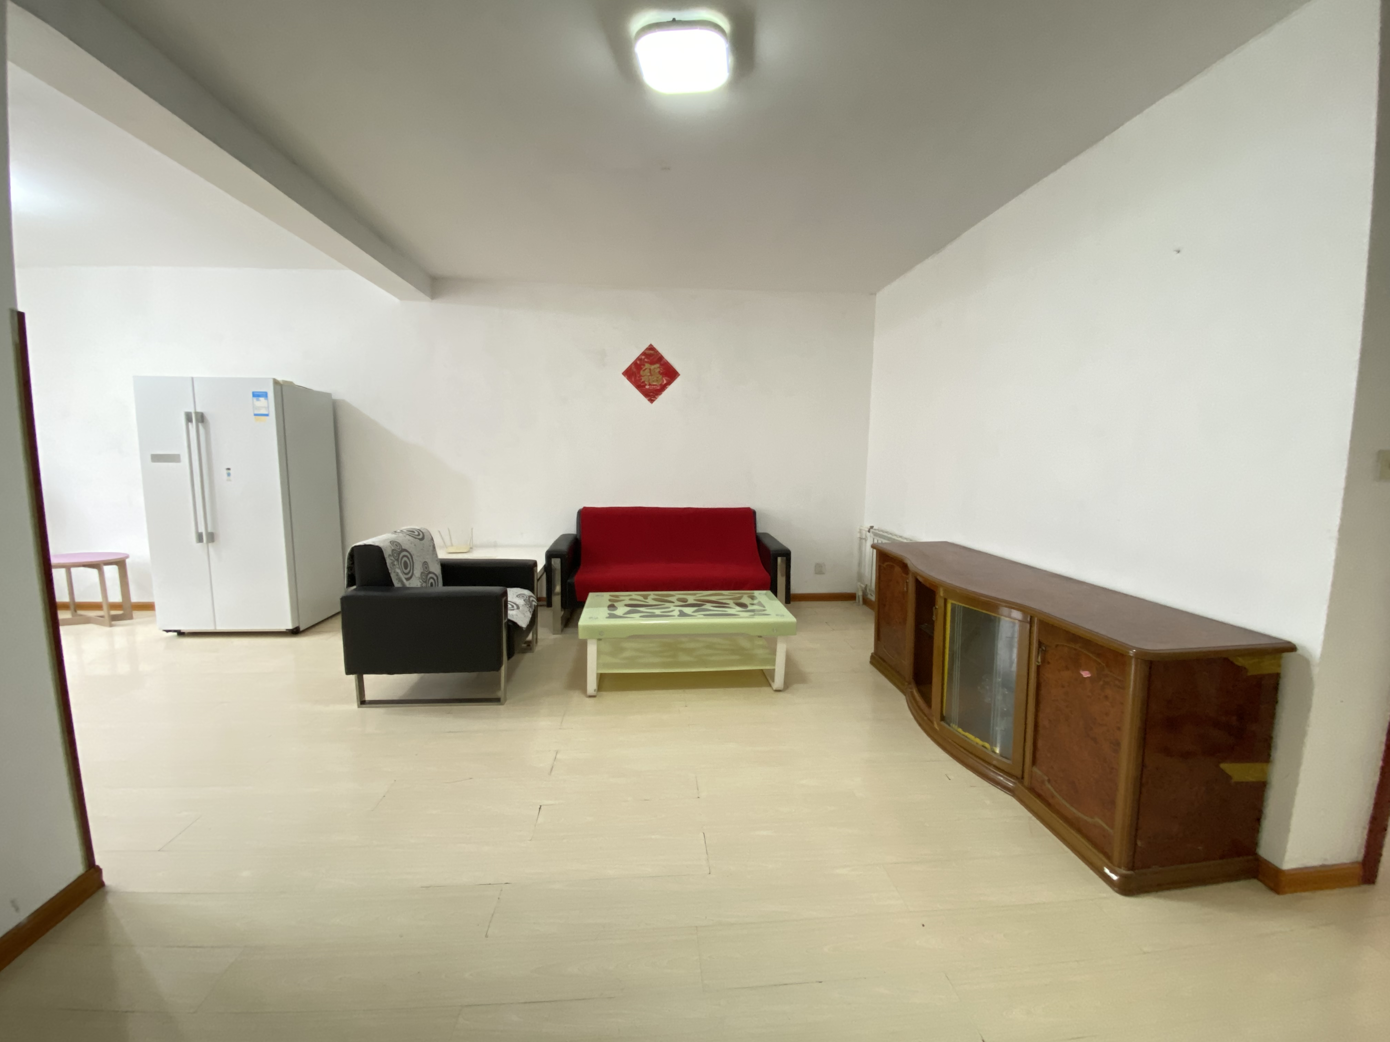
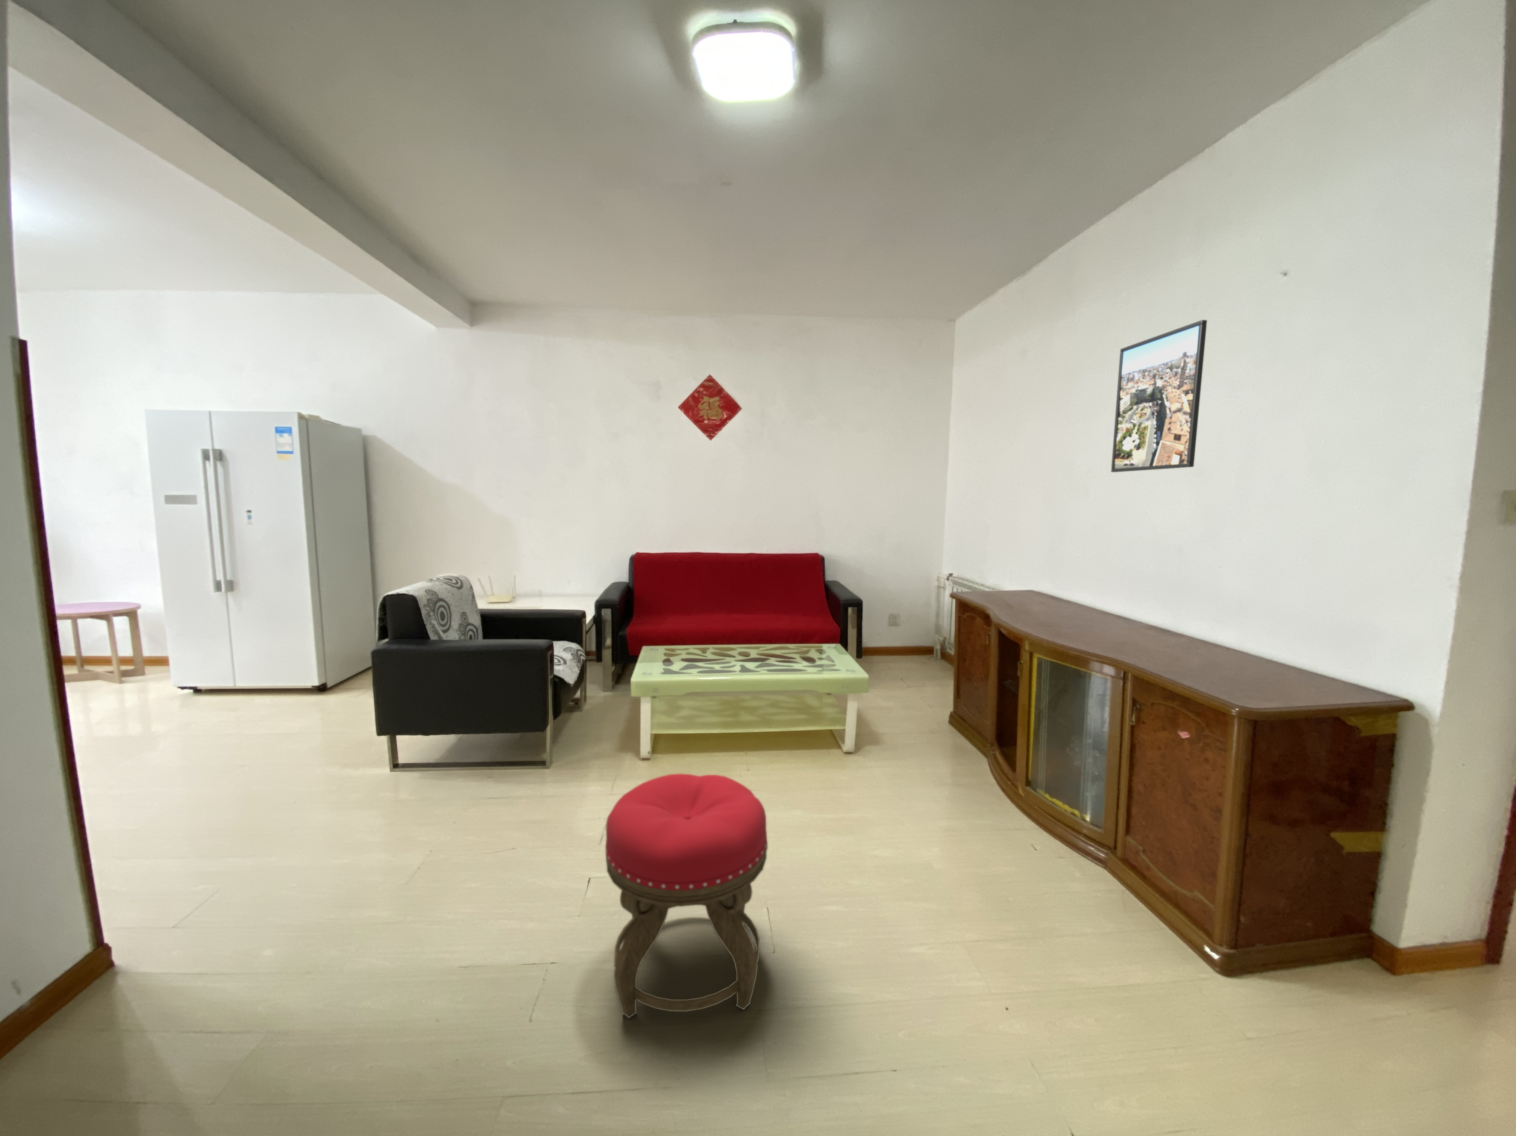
+ stool [605,773,769,1018]
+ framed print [1110,320,1207,473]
